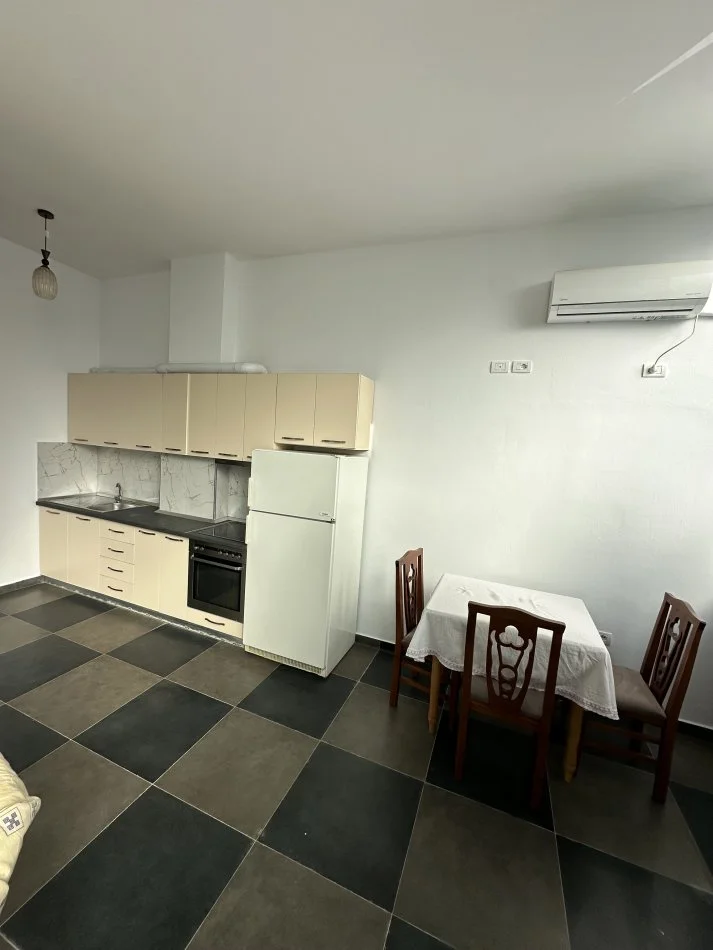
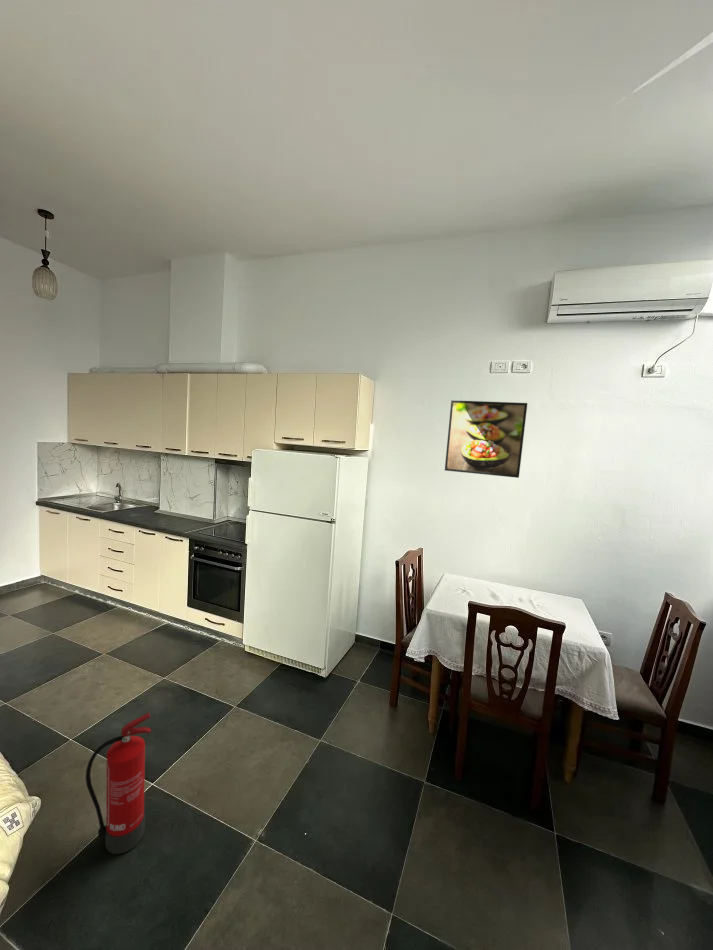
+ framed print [444,399,528,479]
+ fire extinguisher [85,712,152,855]
